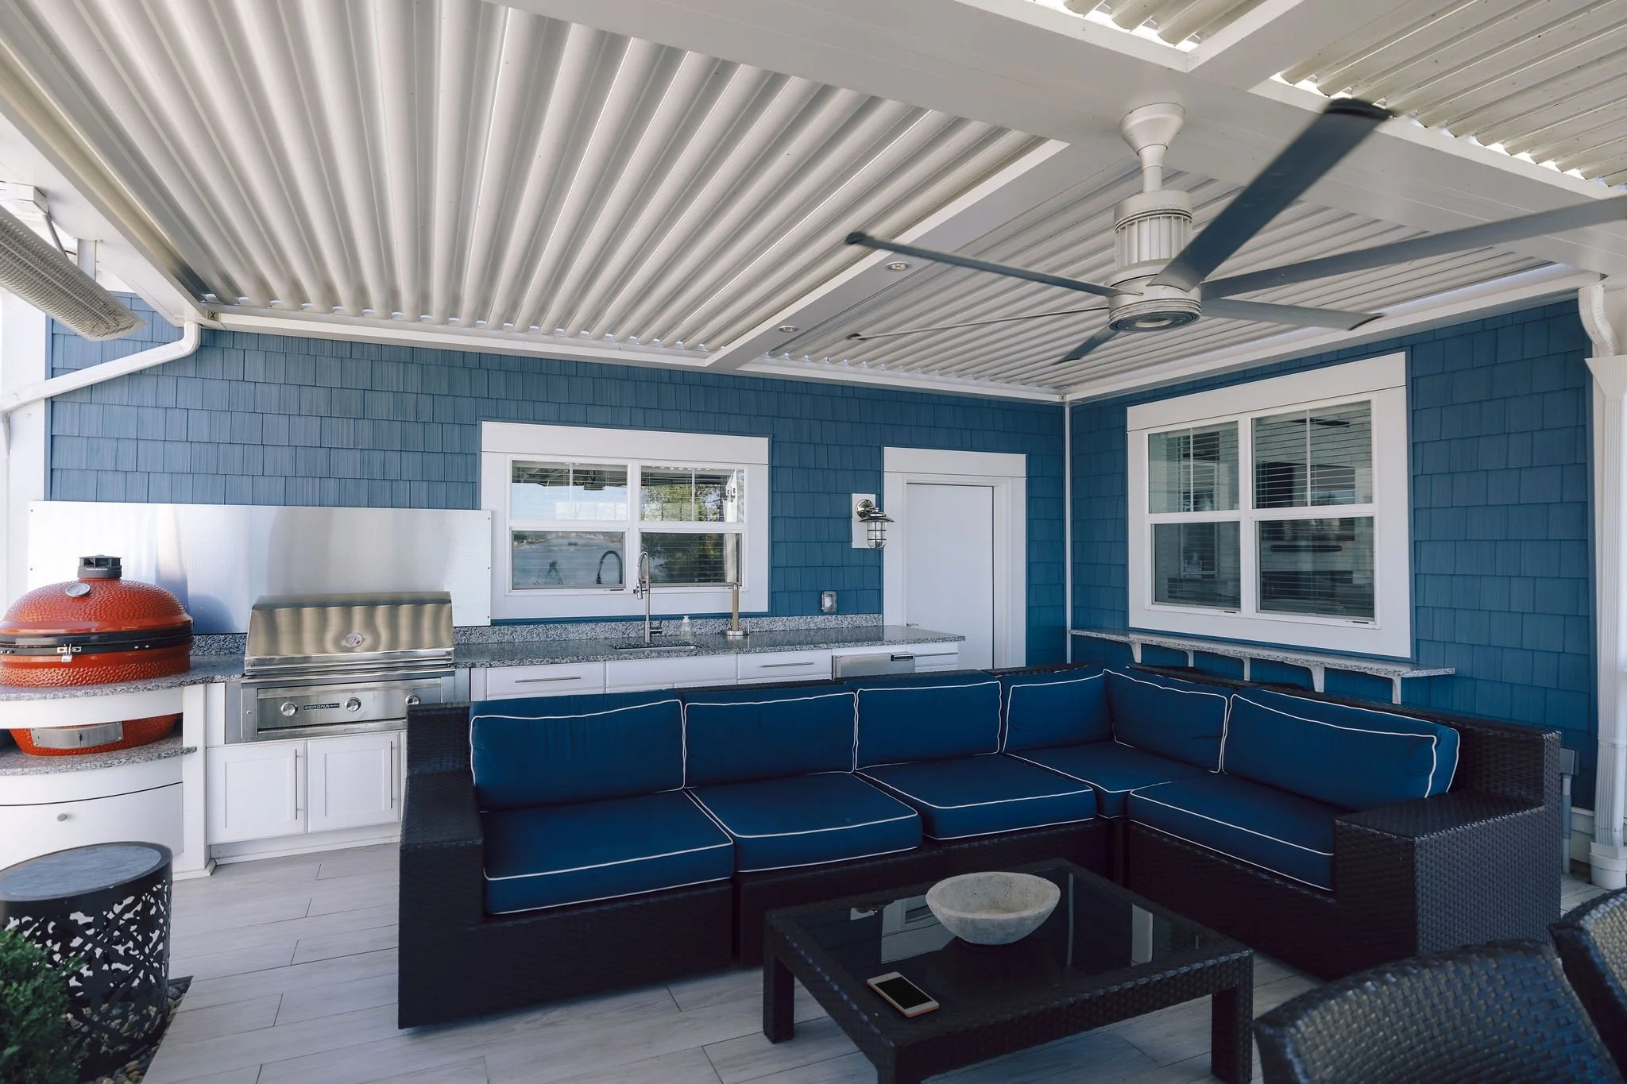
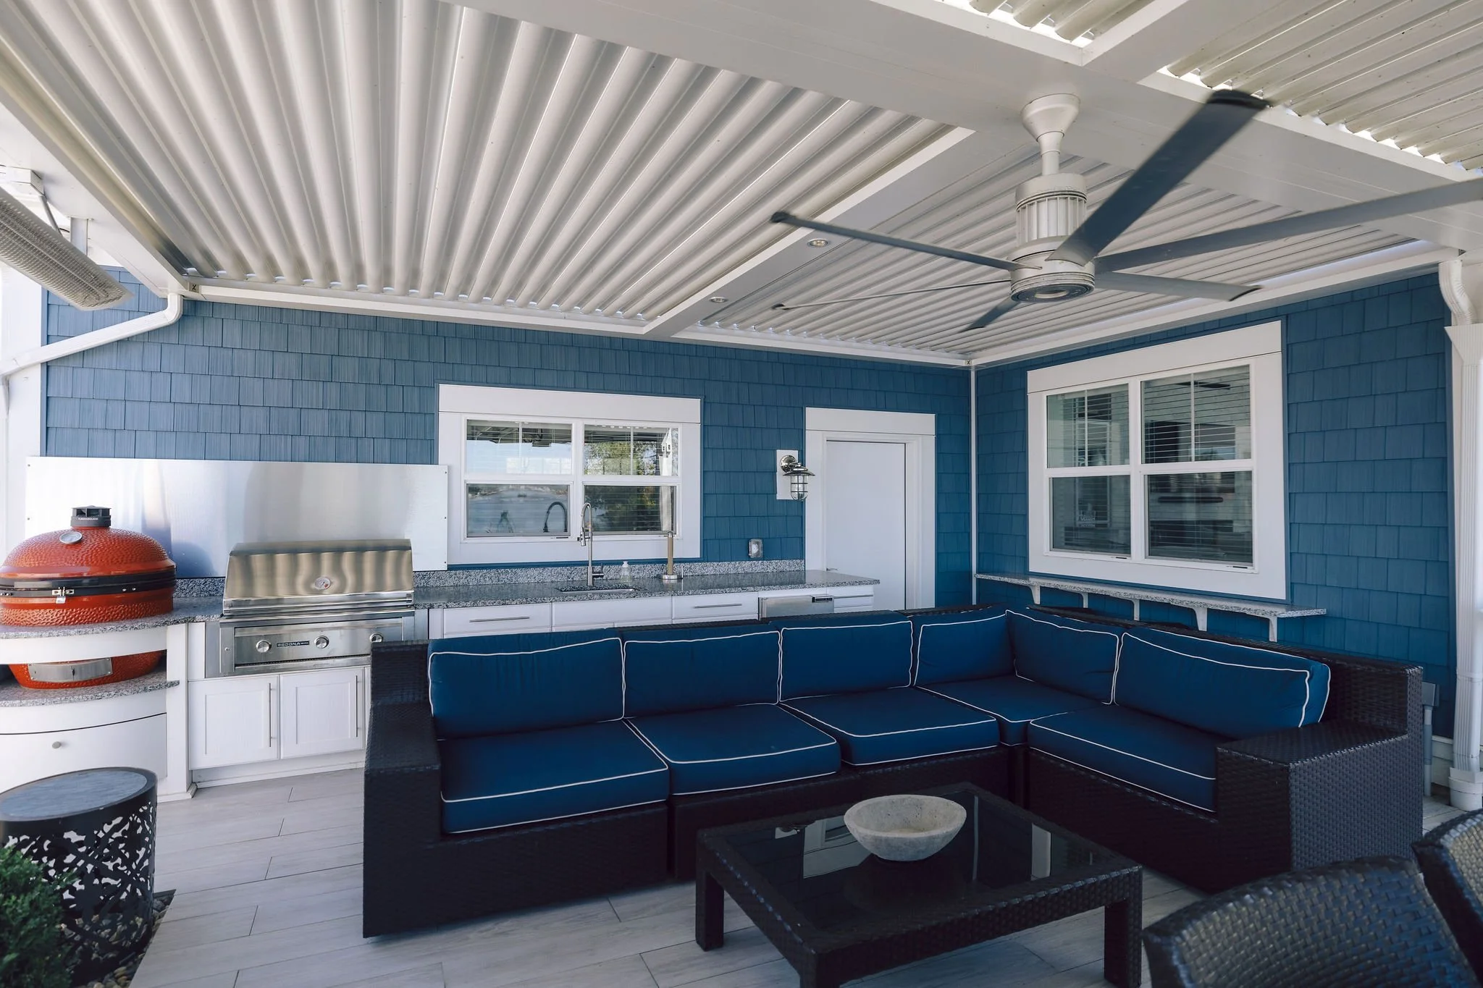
- cell phone [866,971,940,1019]
